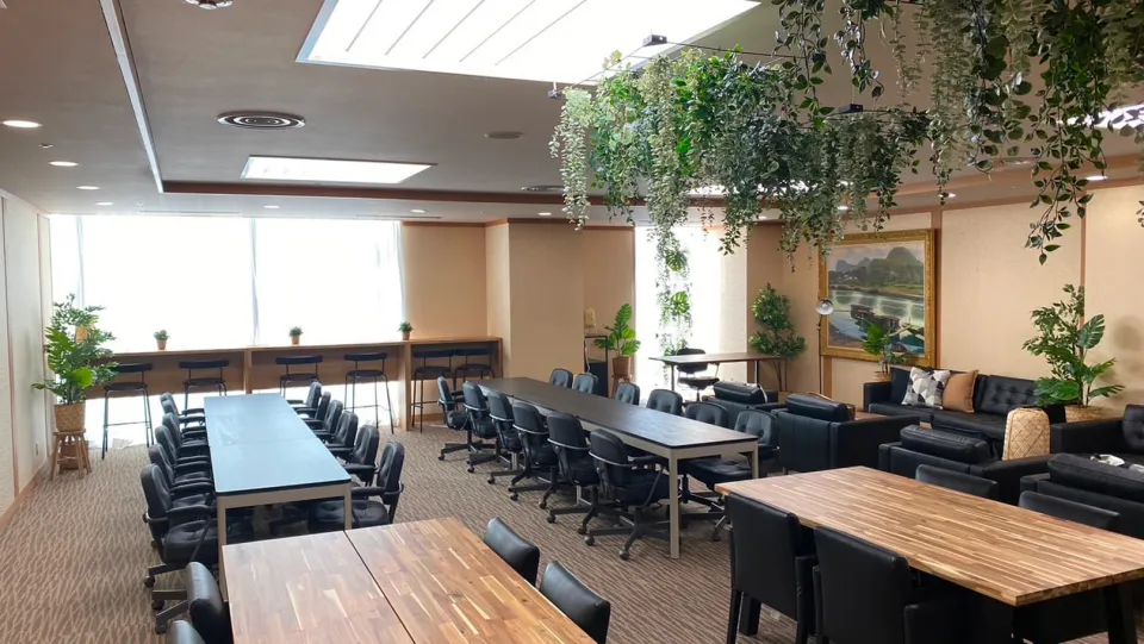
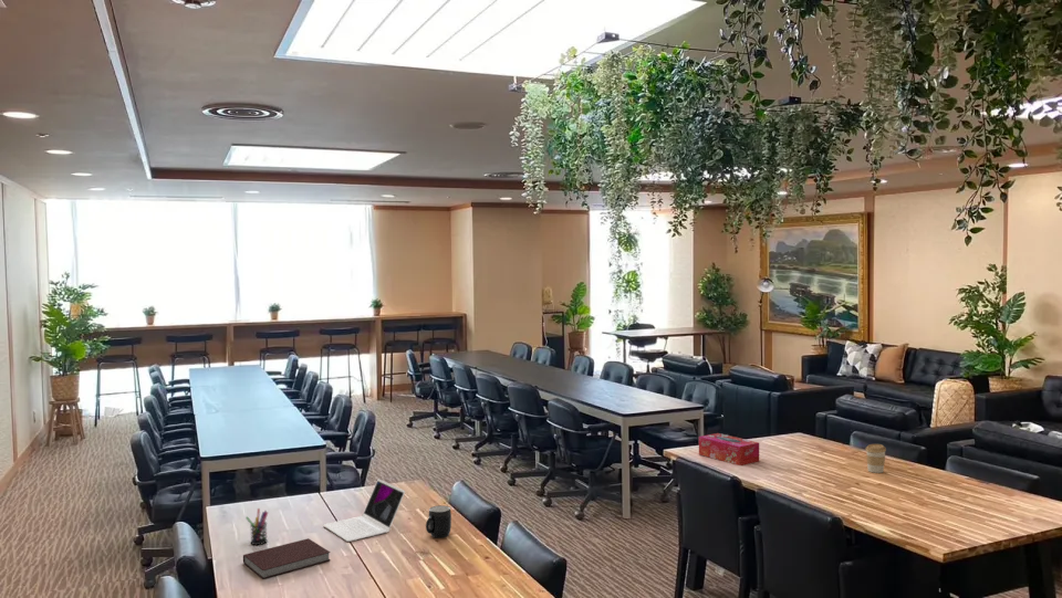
+ laptop [322,478,406,543]
+ pen holder [244,507,269,546]
+ mug [425,504,452,539]
+ notebook [242,537,332,580]
+ tissue box [698,432,760,466]
+ coffee cup [865,443,887,474]
